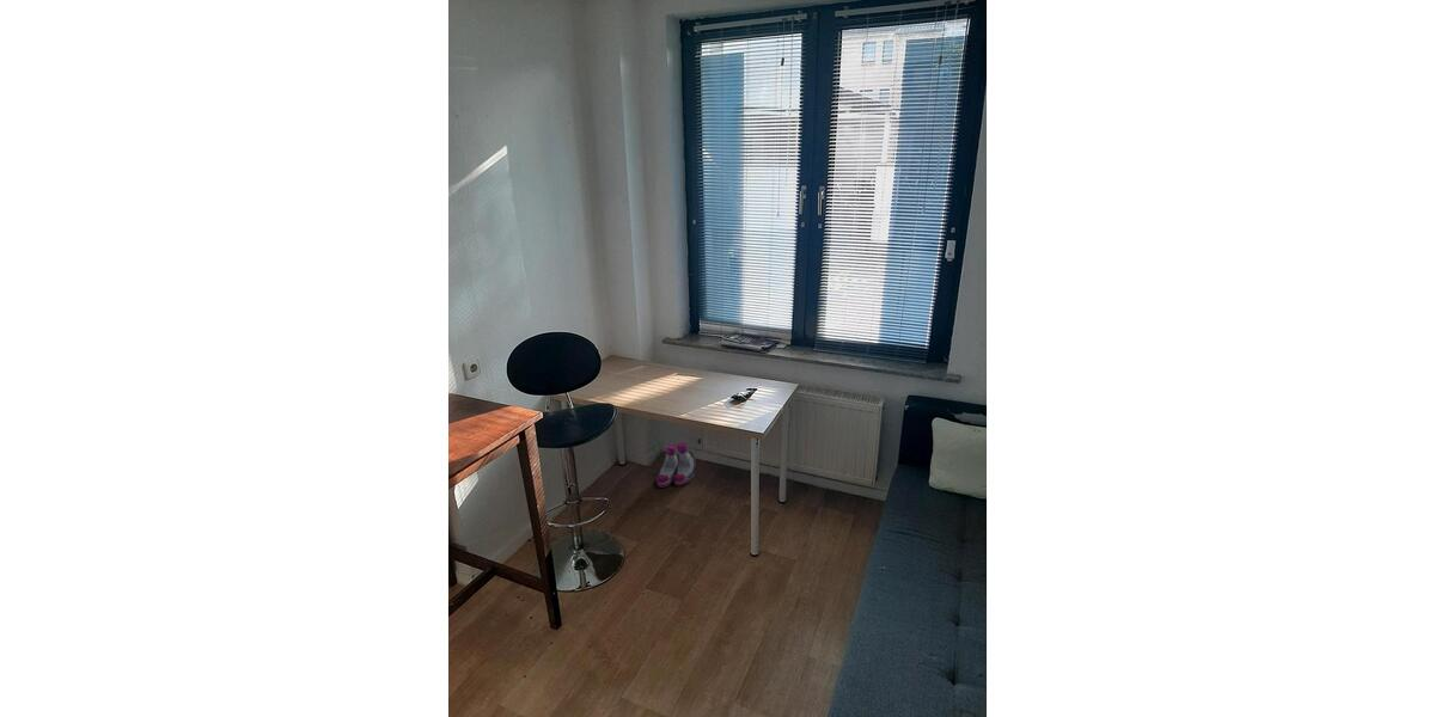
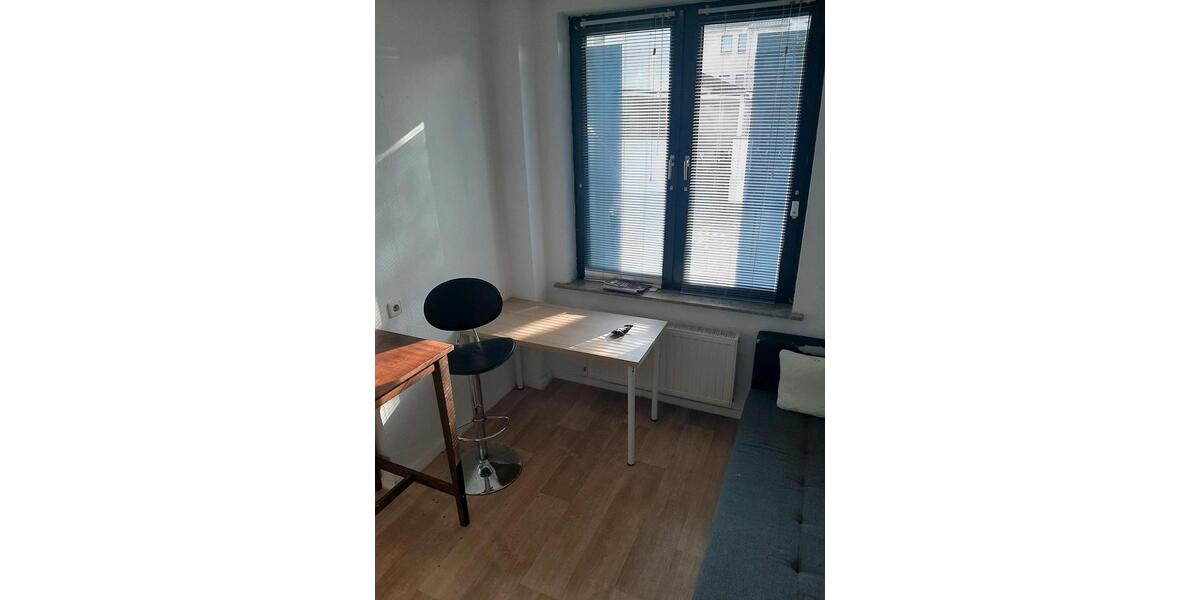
- boots [657,441,696,489]
